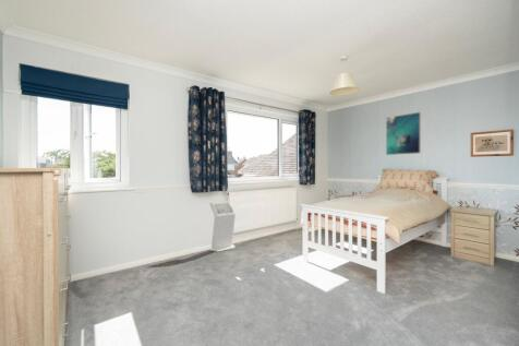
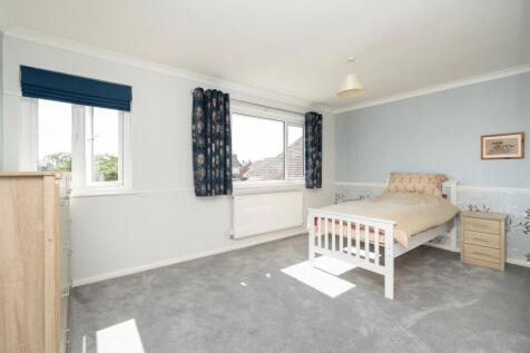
- lectern [208,200,237,253]
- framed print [385,111,422,156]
